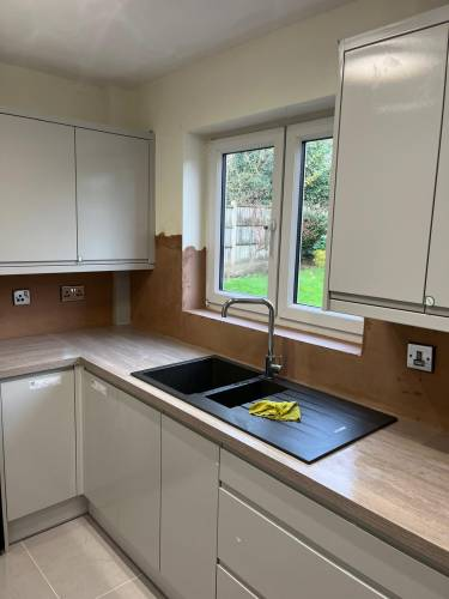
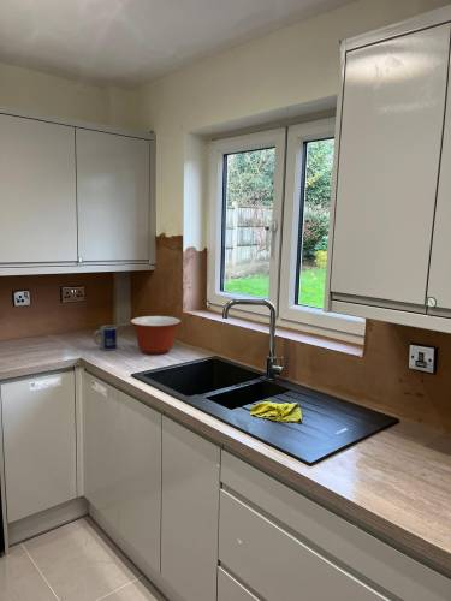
+ mixing bowl [130,315,182,356]
+ mug [93,325,118,351]
